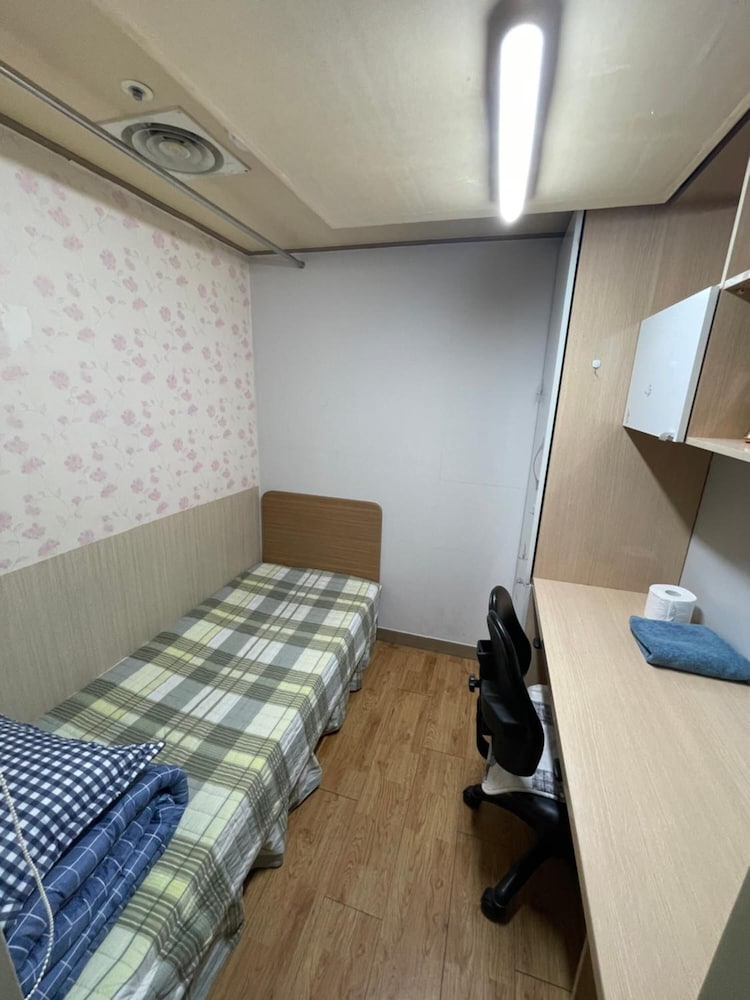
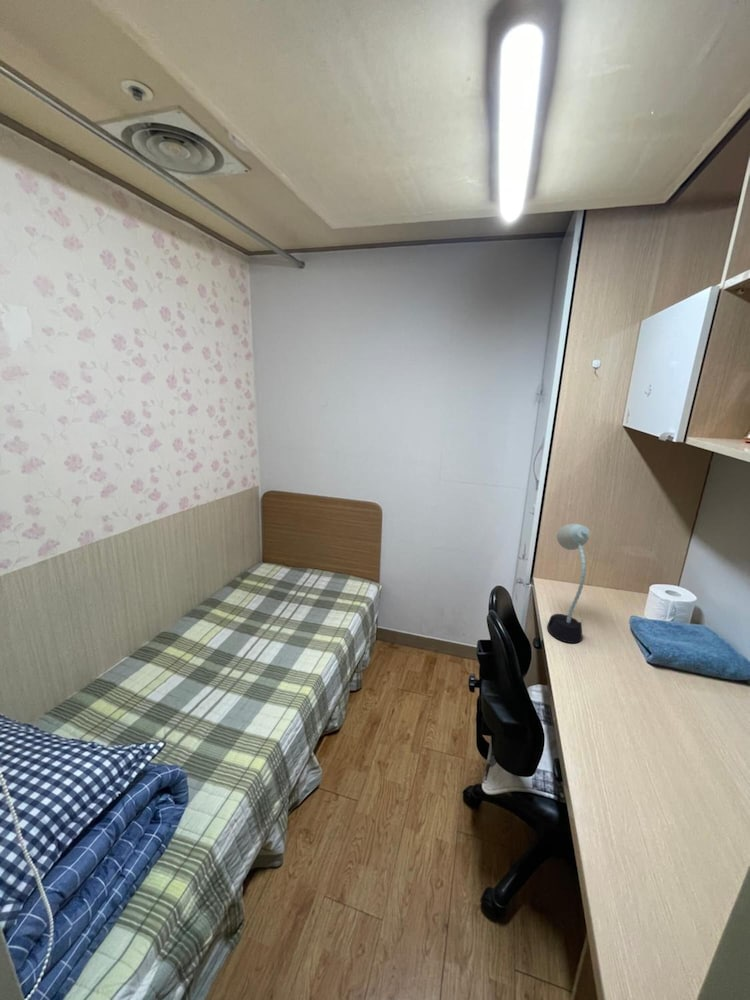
+ desk lamp [546,523,591,644]
